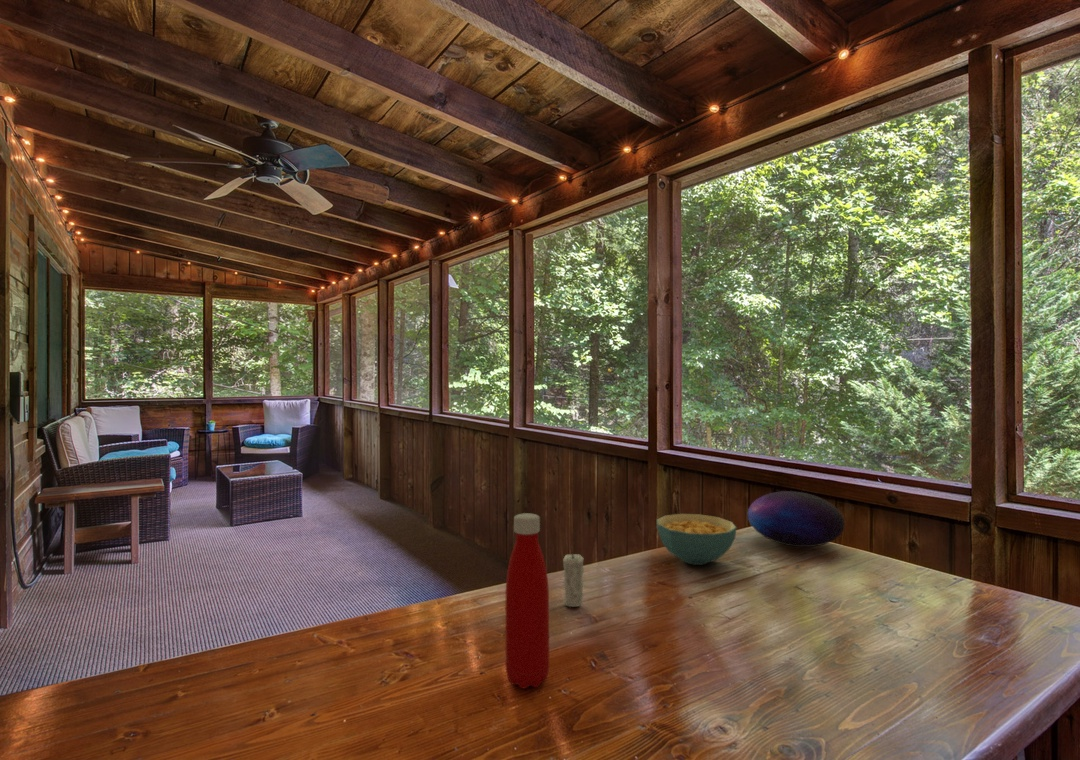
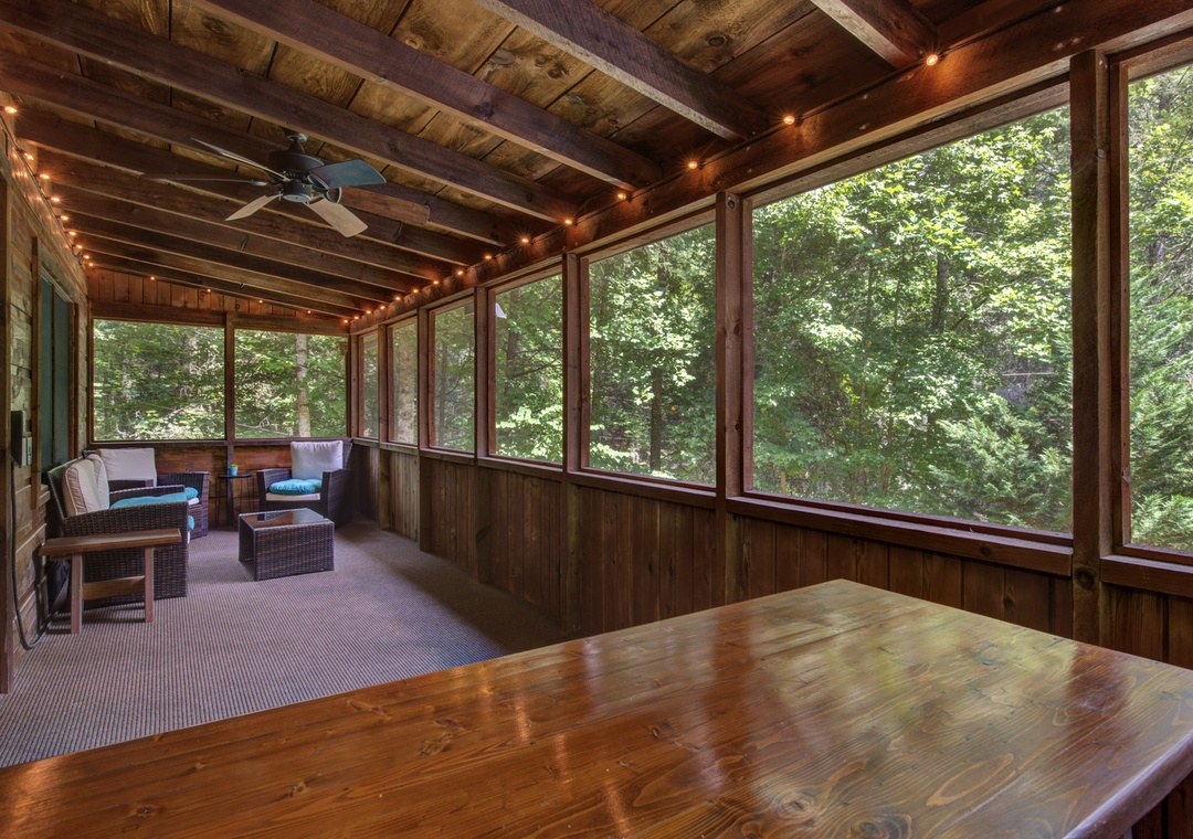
- cereal bowl [655,513,738,566]
- bottle [504,512,550,689]
- candle [562,549,585,608]
- decorative orb [747,490,846,548]
